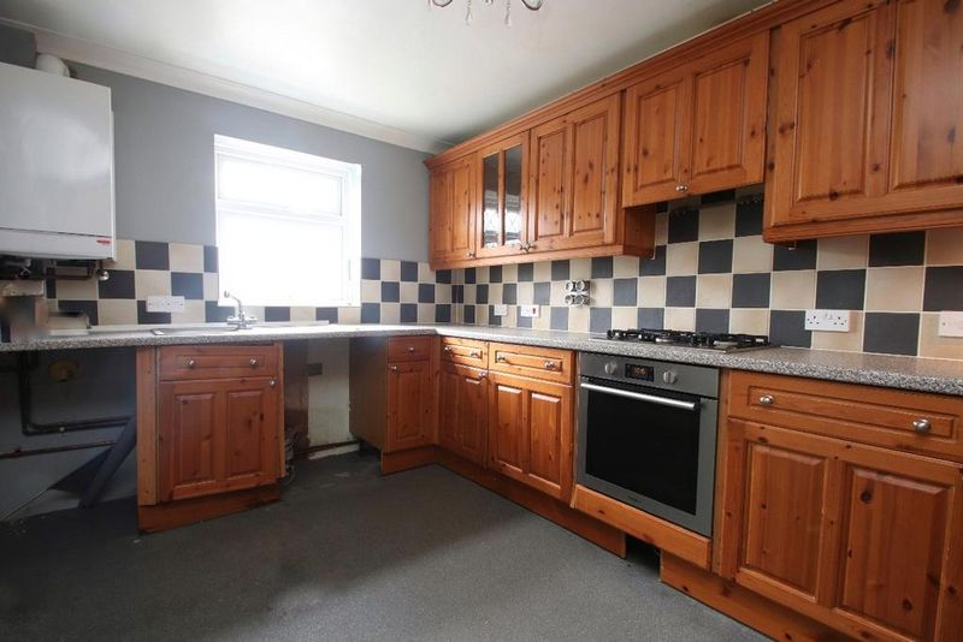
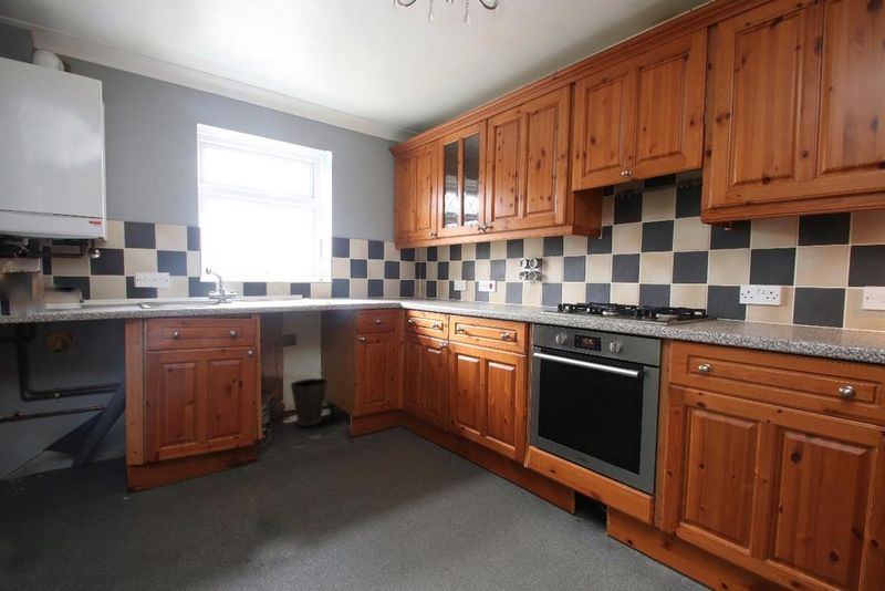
+ waste basket [289,377,329,427]
